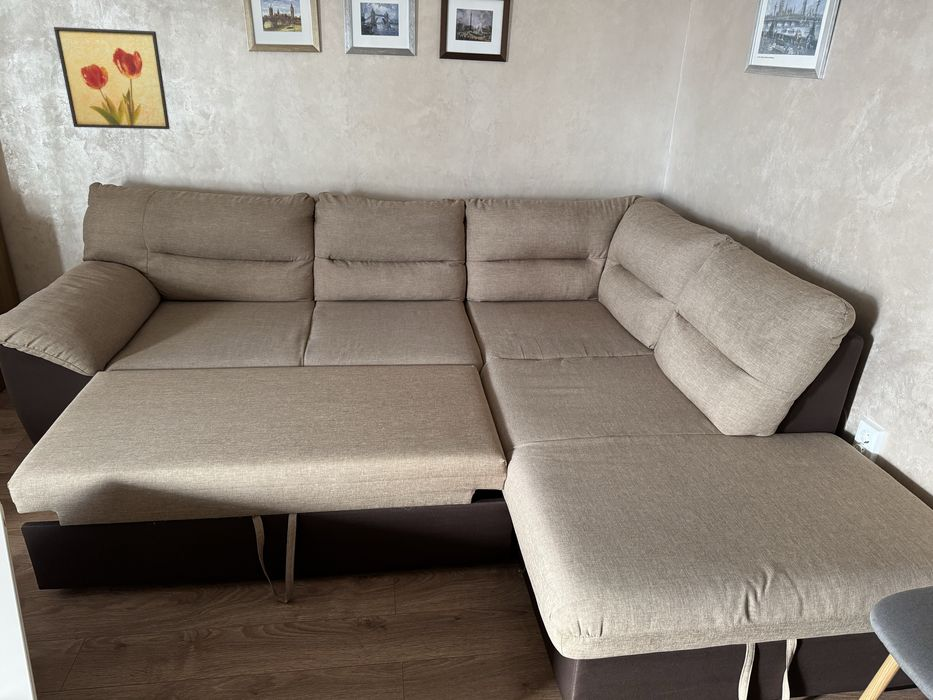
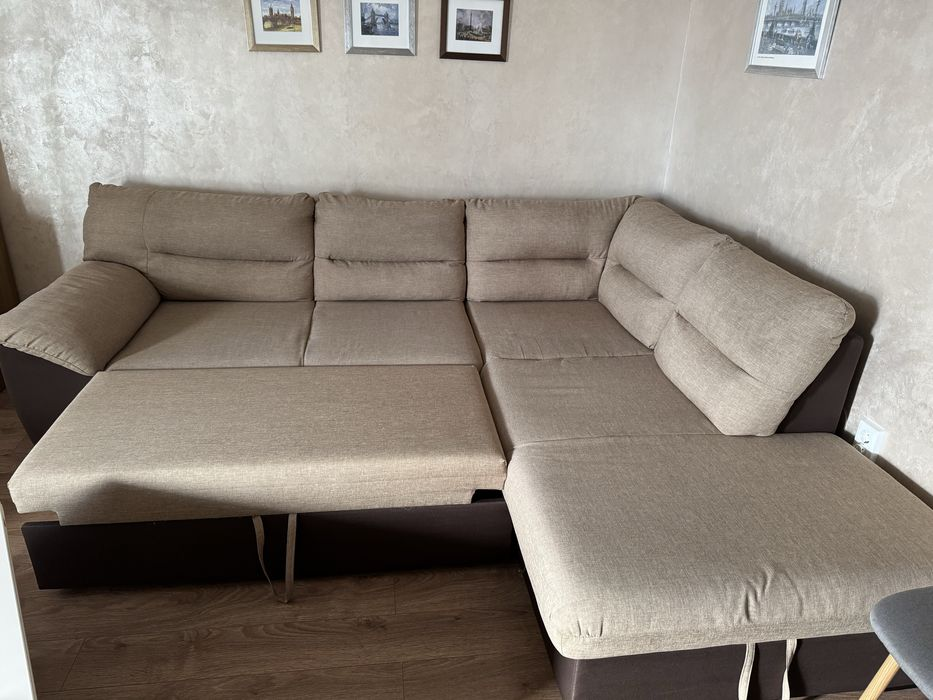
- wall art [53,26,171,130]
